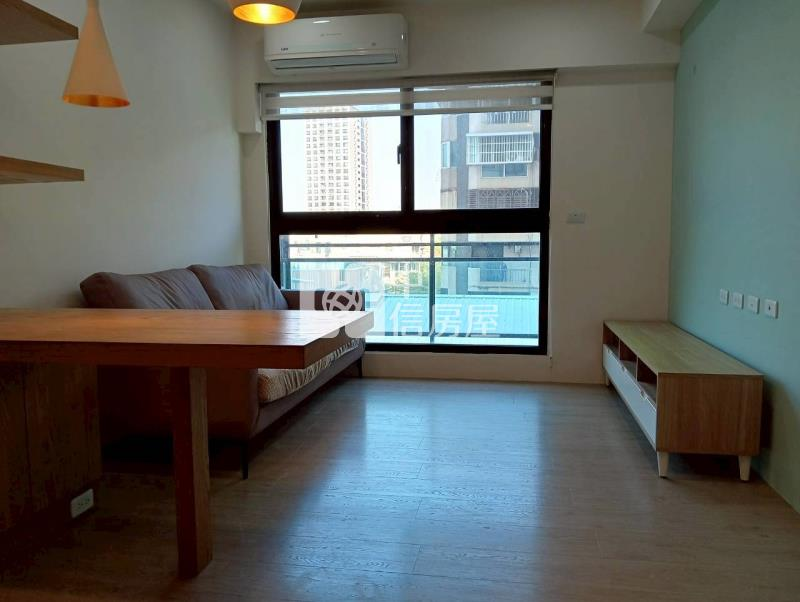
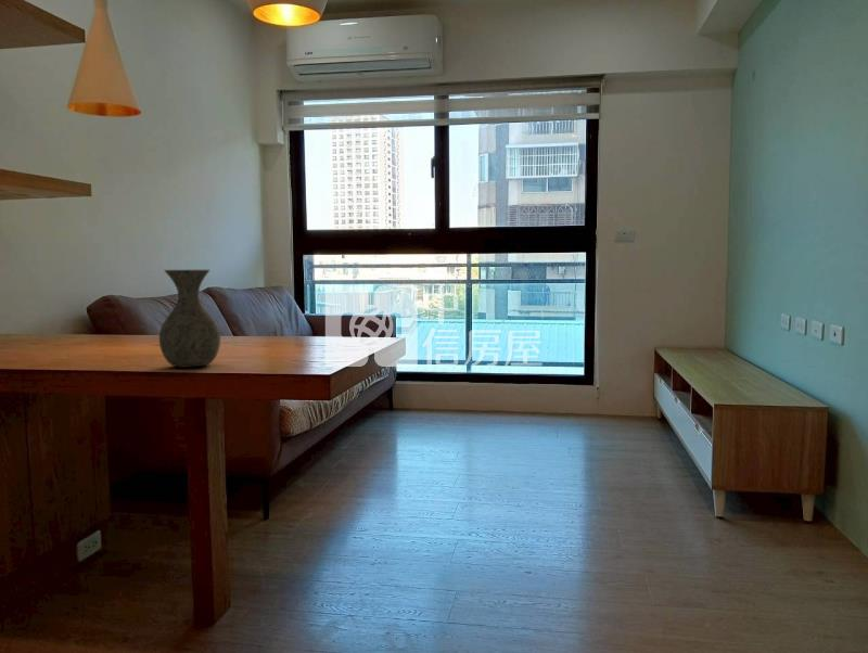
+ vase [158,269,221,369]
